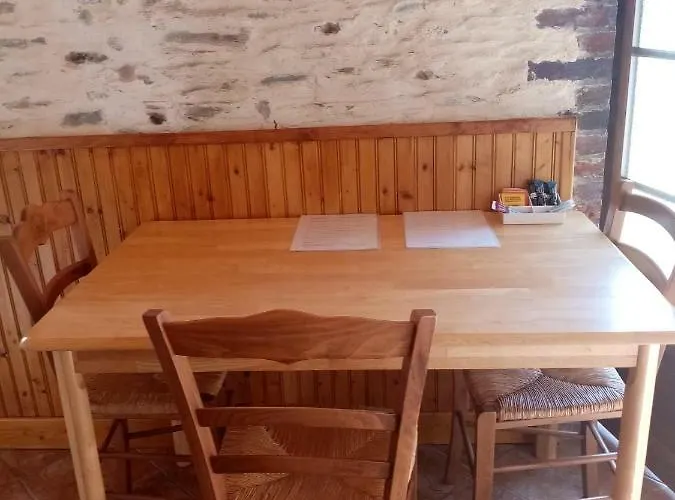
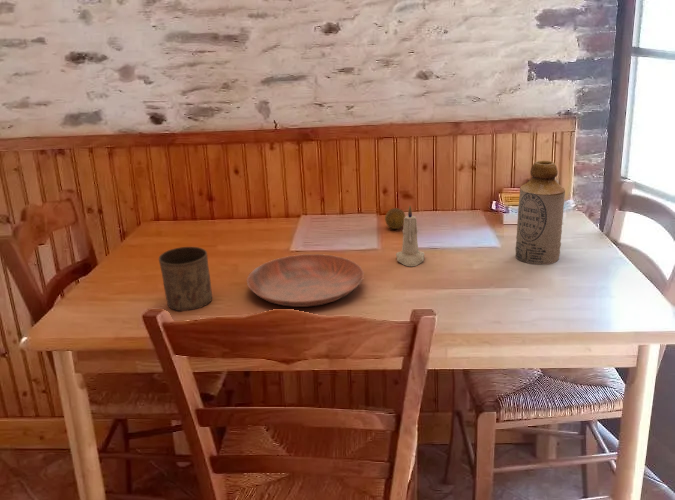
+ bowl [246,253,365,308]
+ bottle [515,160,566,266]
+ cup [158,246,213,312]
+ fruit [384,207,406,230]
+ candle [395,205,426,267]
